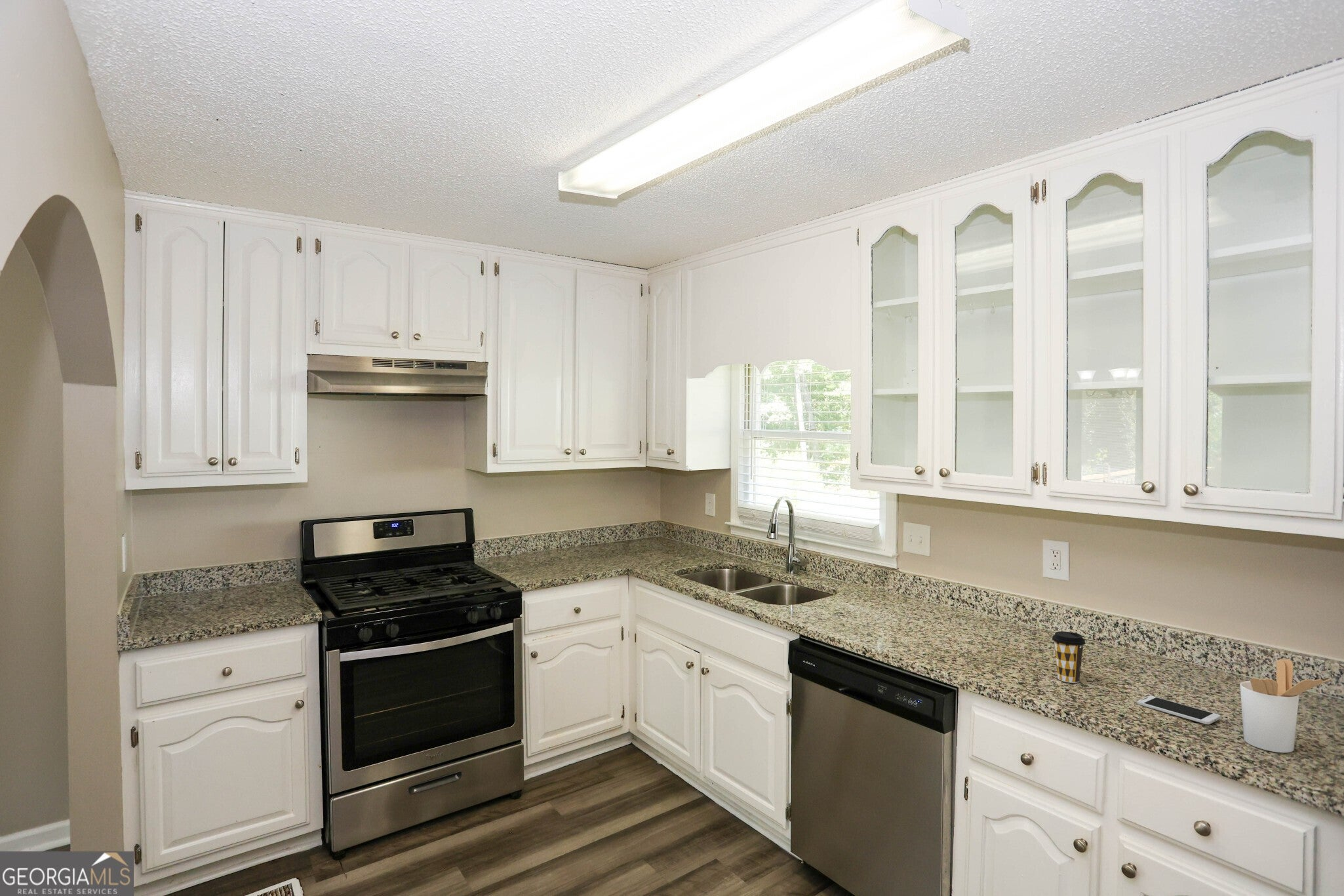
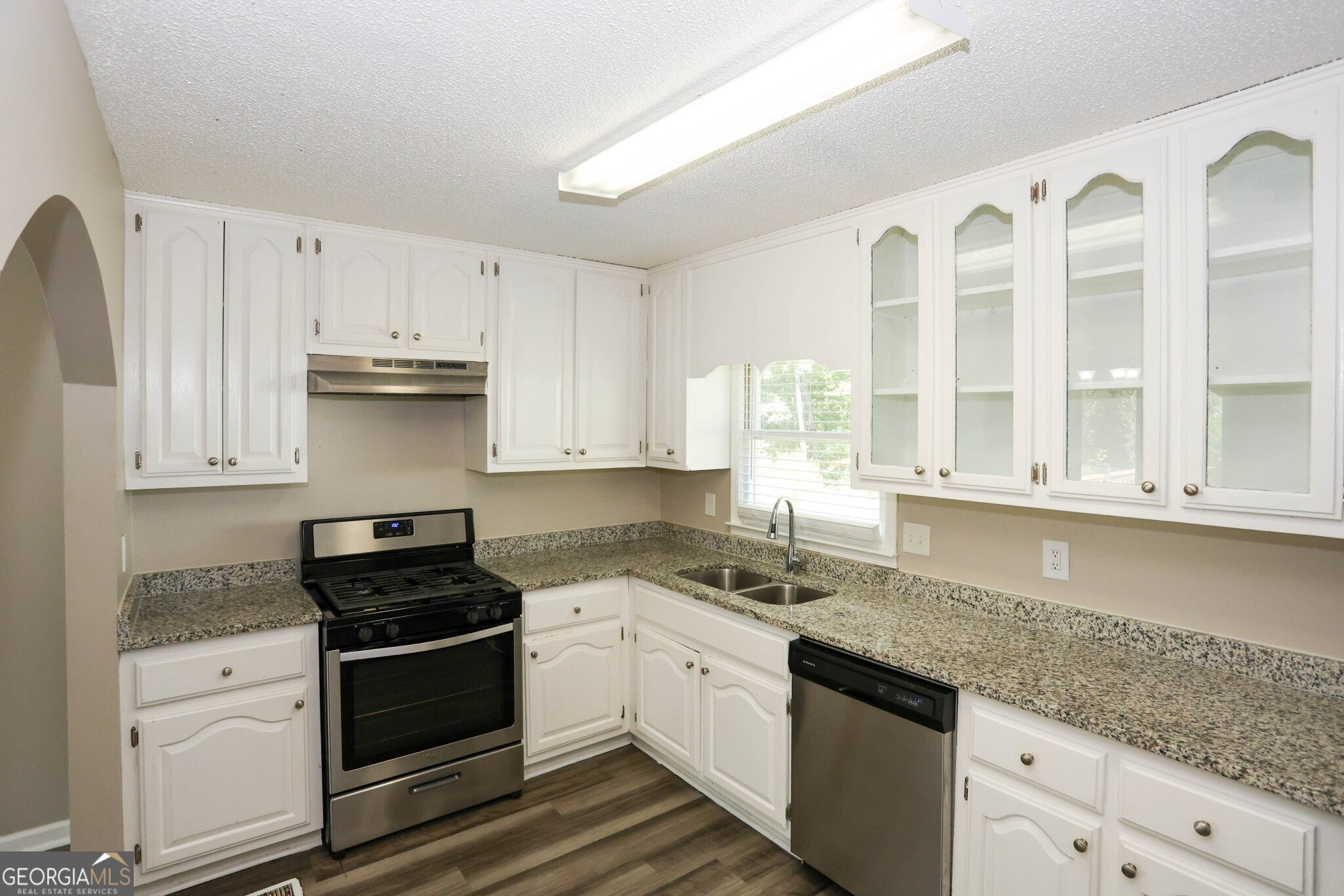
- smartphone [1137,695,1221,725]
- utensil holder [1239,659,1333,753]
- coffee cup [1052,631,1086,684]
